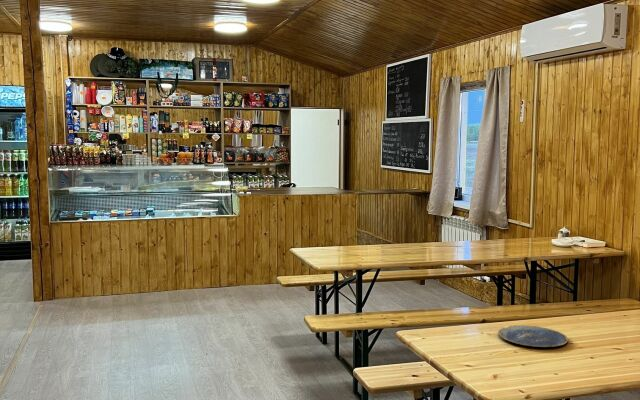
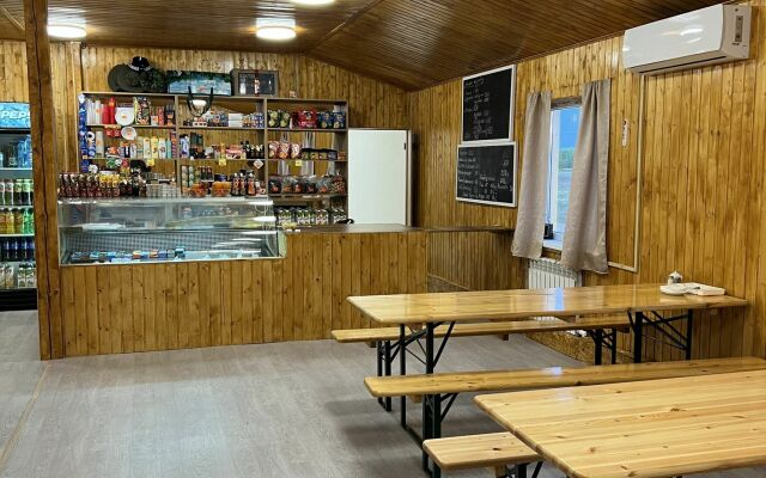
- plate [497,325,569,348]
